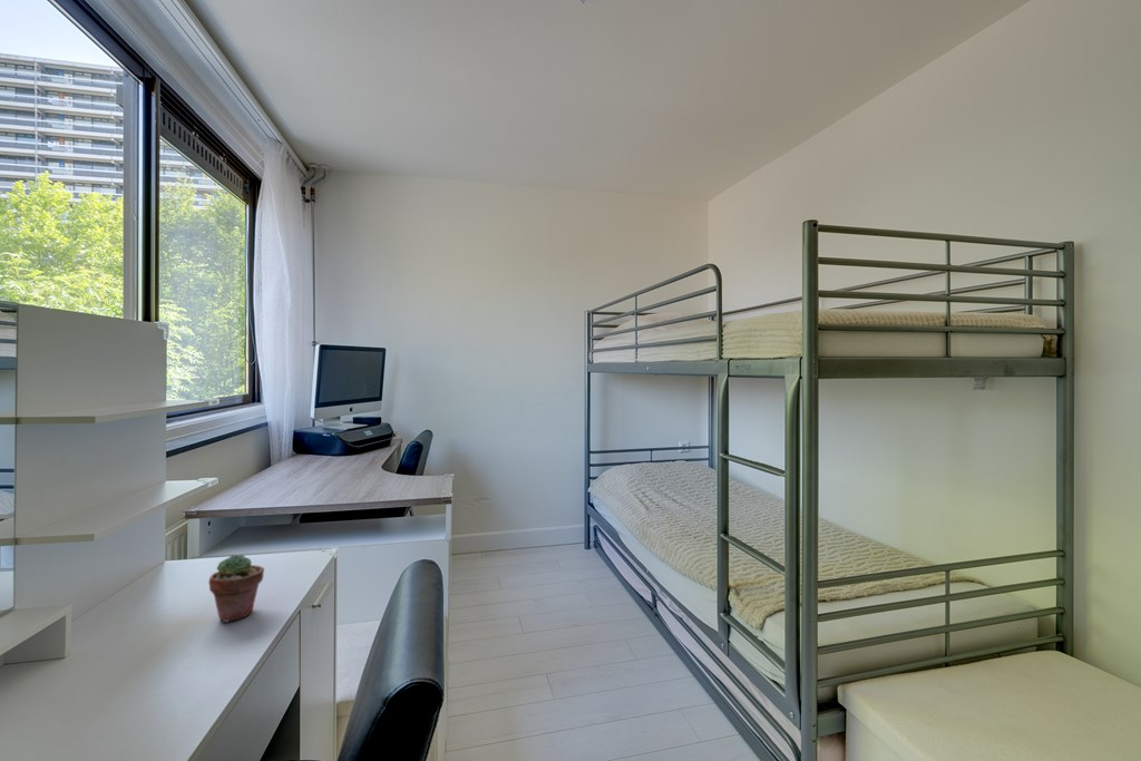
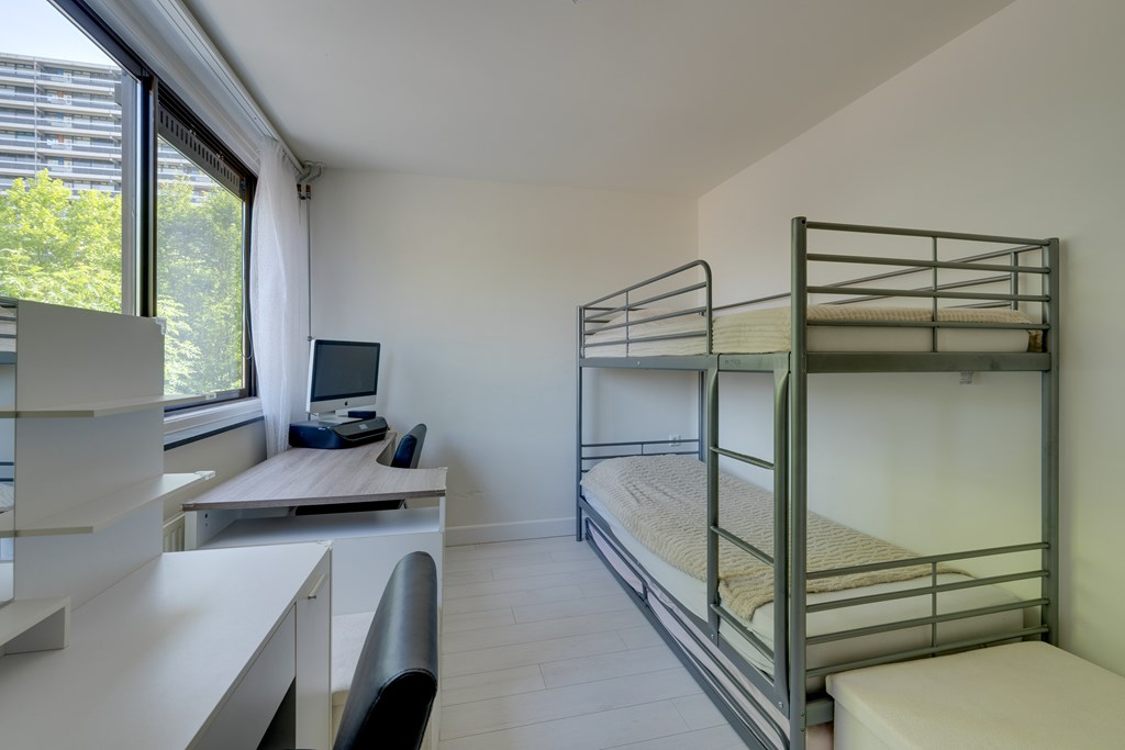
- potted succulent [207,554,265,624]
